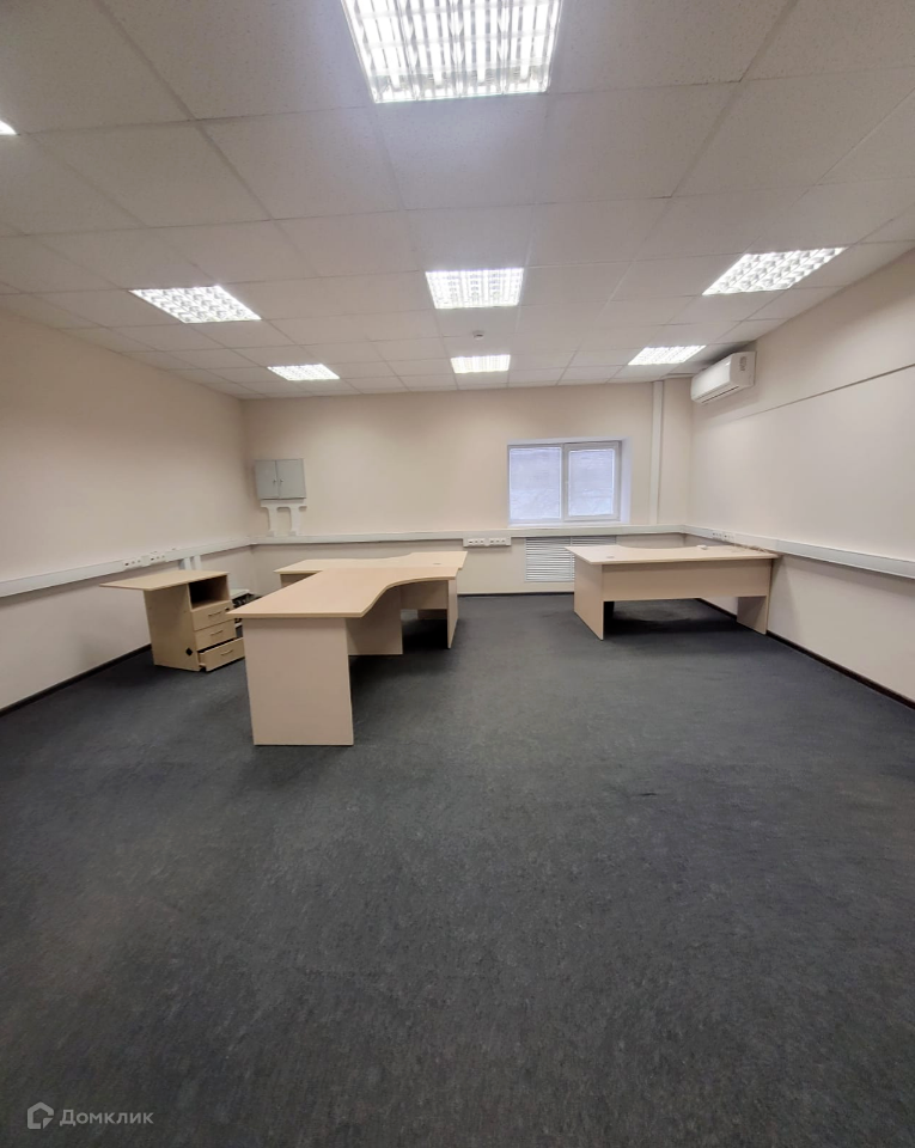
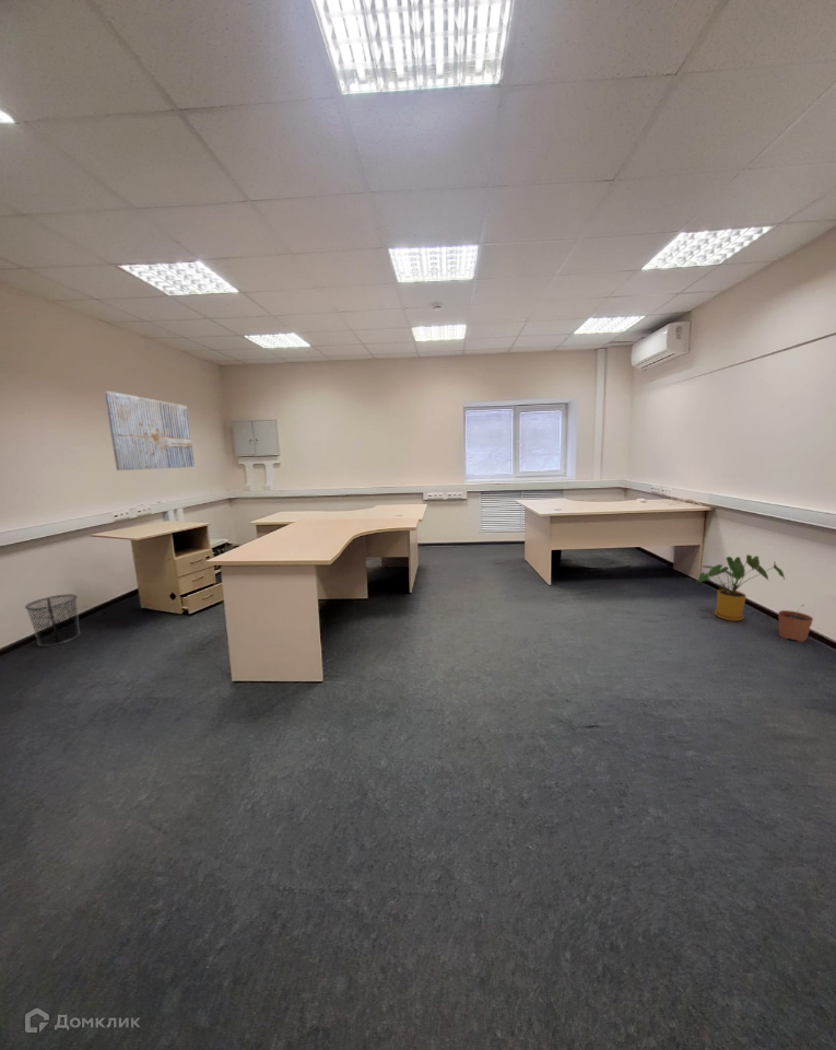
+ house plant [695,553,786,622]
+ plant pot [777,604,814,643]
+ wall art [103,389,196,471]
+ waste bin [24,593,82,648]
